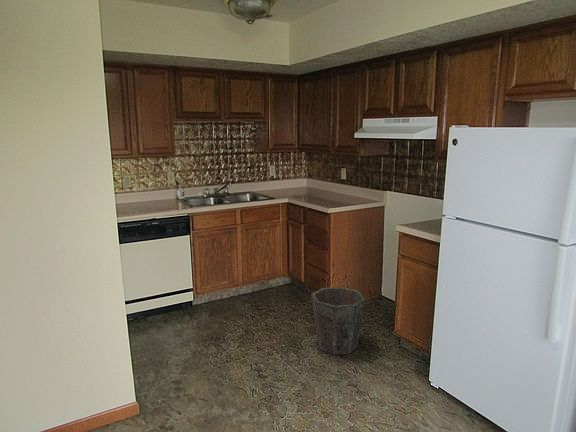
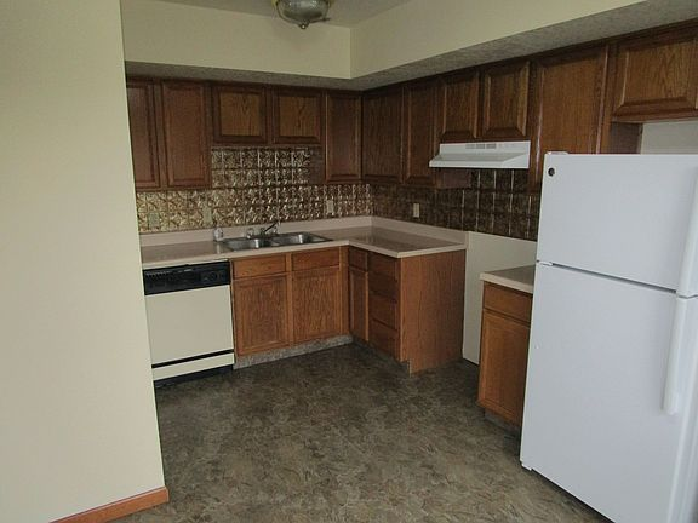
- waste bin [310,286,367,356]
